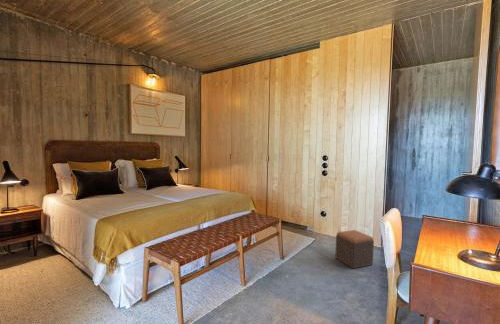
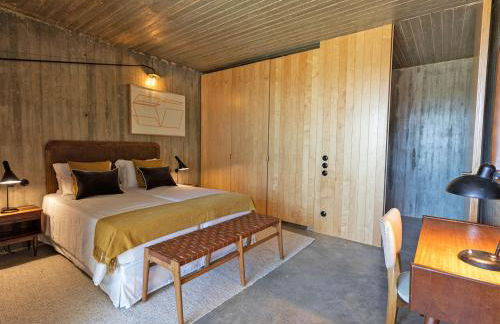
- footstool [334,229,375,270]
